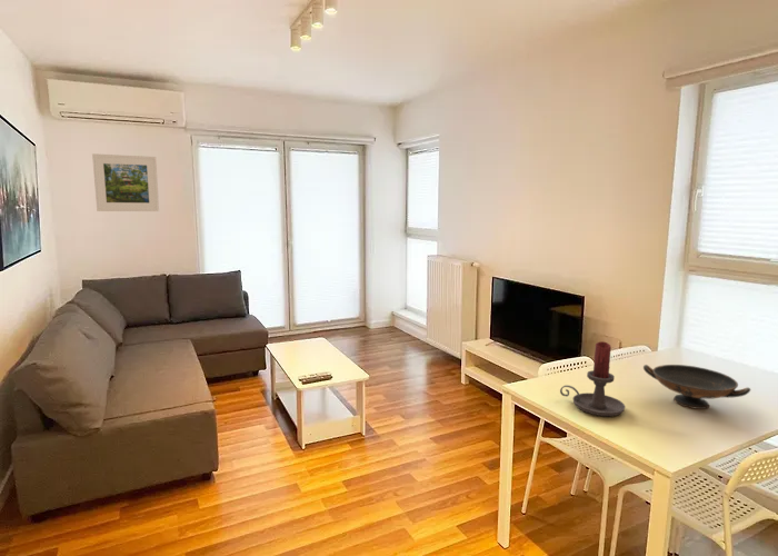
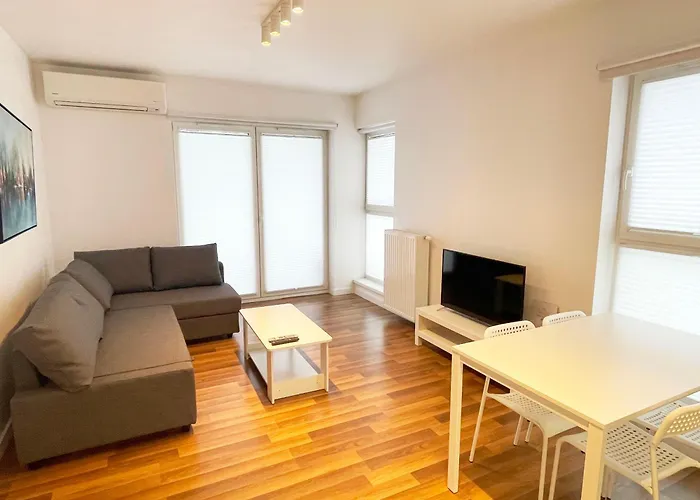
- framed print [91,152,160,212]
- decorative bowl [642,364,751,410]
- candle holder [559,340,627,417]
